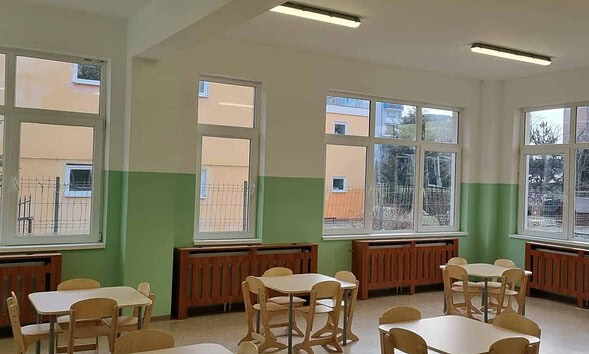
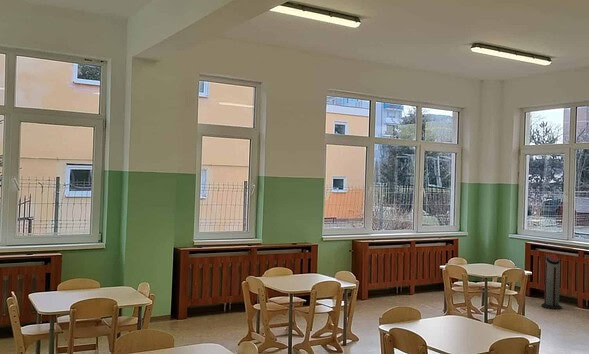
+ air purifier [540,254,563,310]
